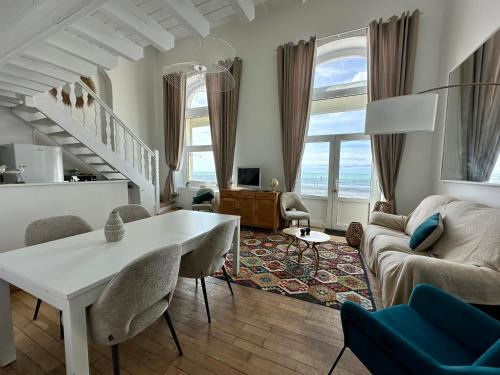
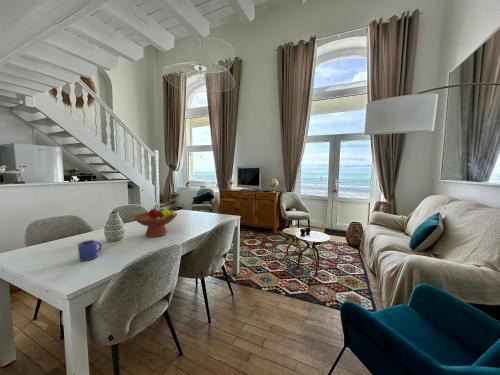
+ fruit bowl [132,204,178,238]
+ mug [77,239,103,262]
